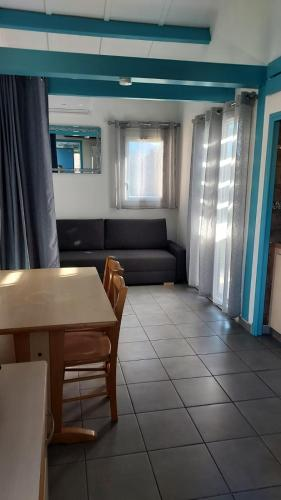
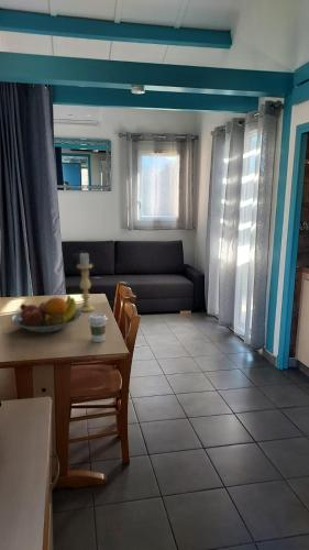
+ fruit bowl [10,294,82,333]
+ coffee cup [87,312,109,343]
+ candle holder [76,252,96,312]
